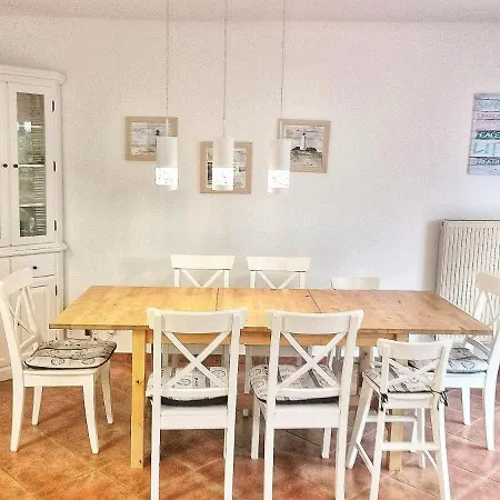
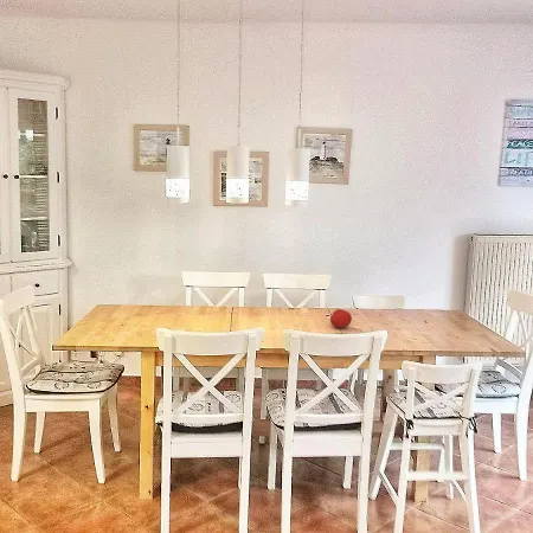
+ fruit [329,308,353,329]
